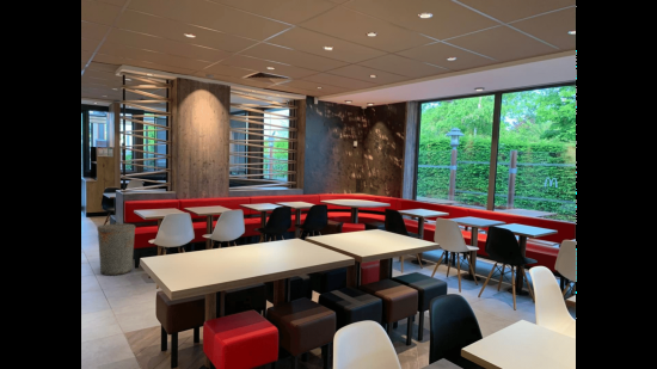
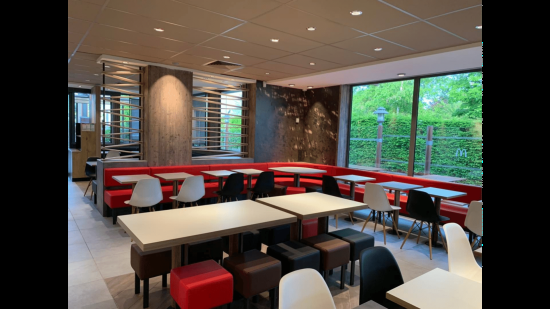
- trash can [96,221,136,277]
